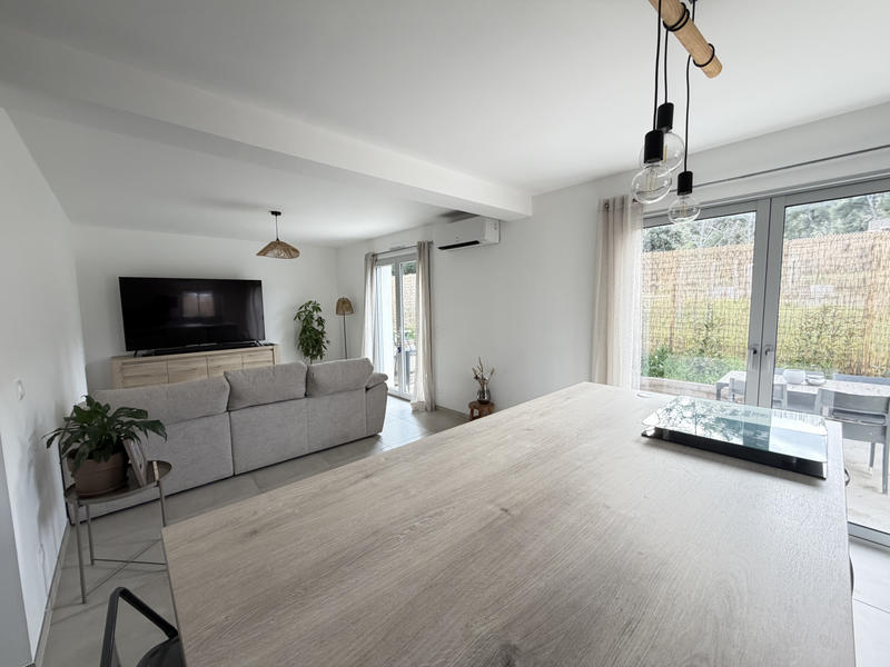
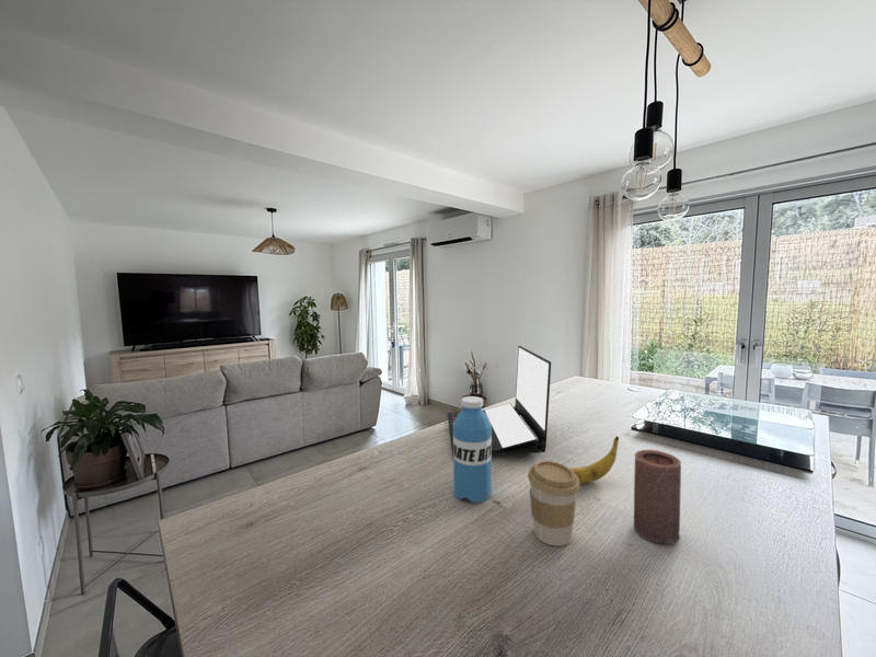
+ coffee cup [527,460,580,548]
+ banana [568,435,620,485]
+ candle [633,449,682,545]
+ water bottle [452,395,493,504]
+ laptop [447,345,552,456]
